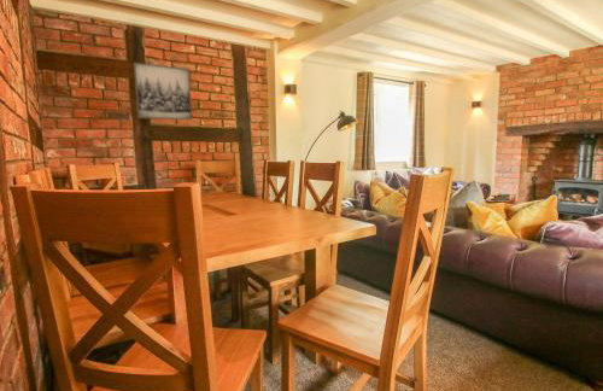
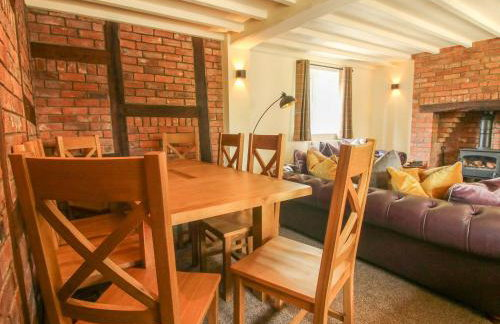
- wall art [133,62,193,121]
